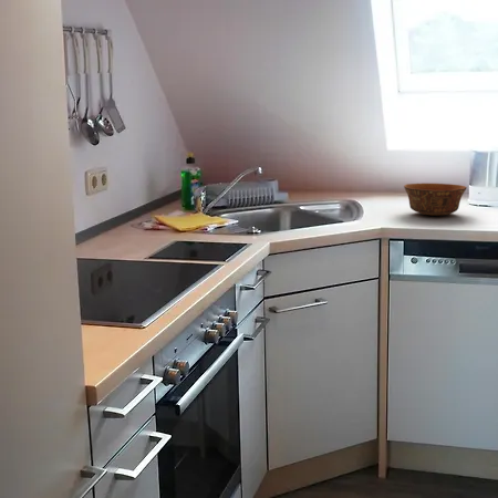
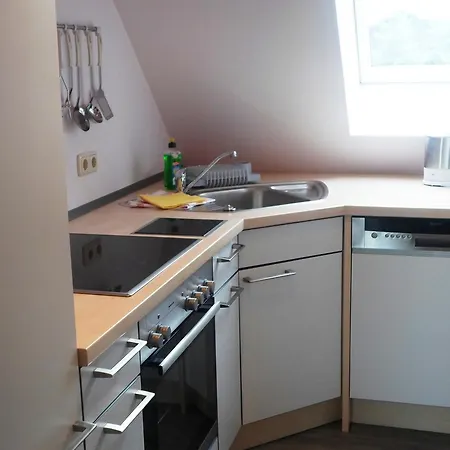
- bowl [403,183,468,217]
